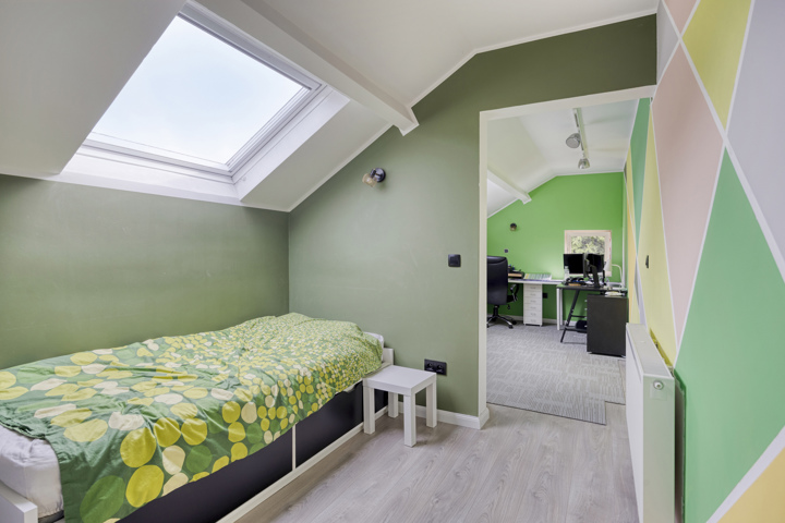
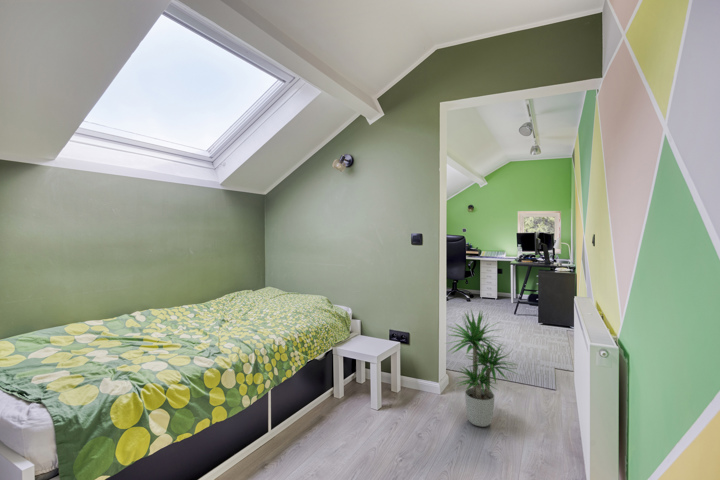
+ potted plant [445,309,518,428]
